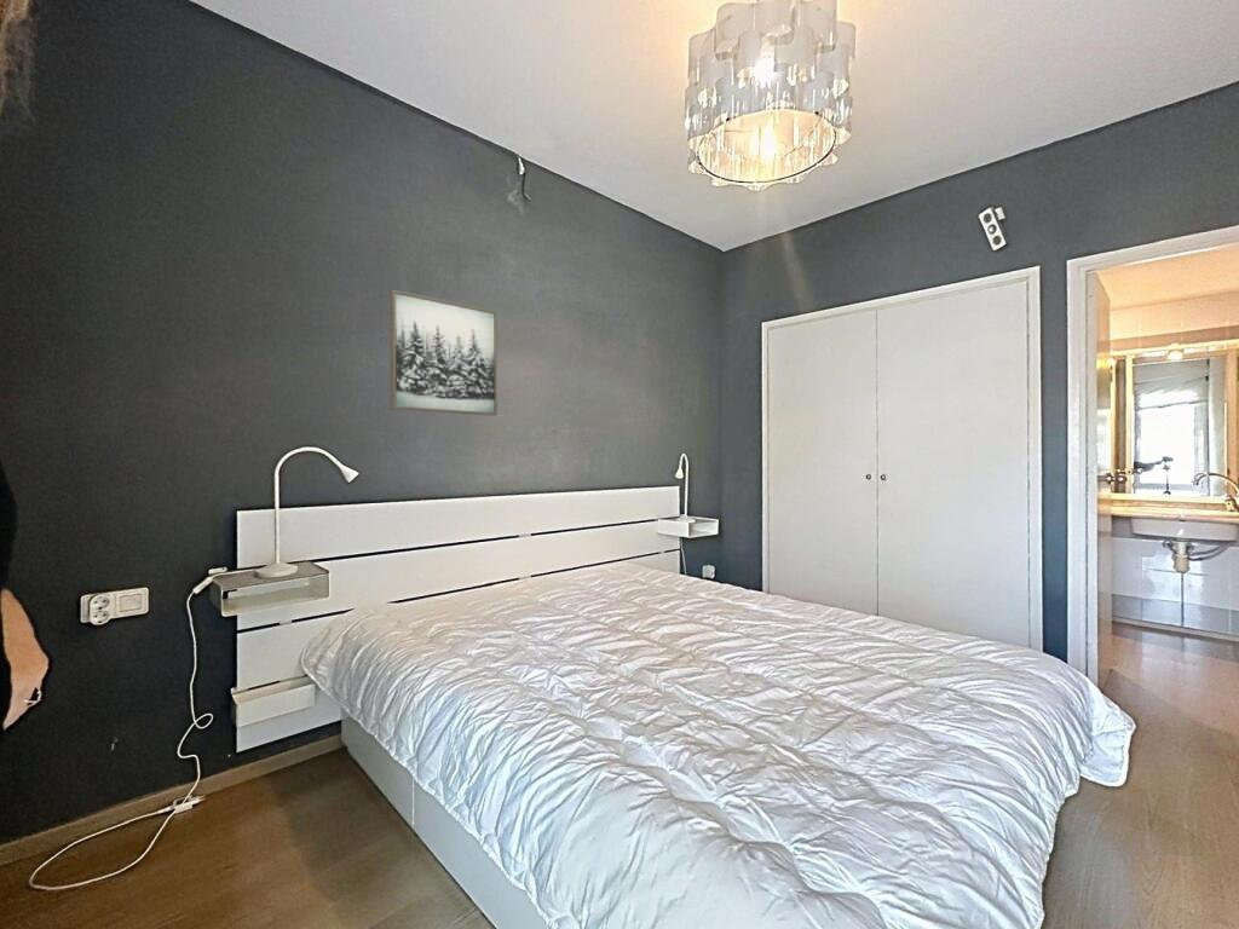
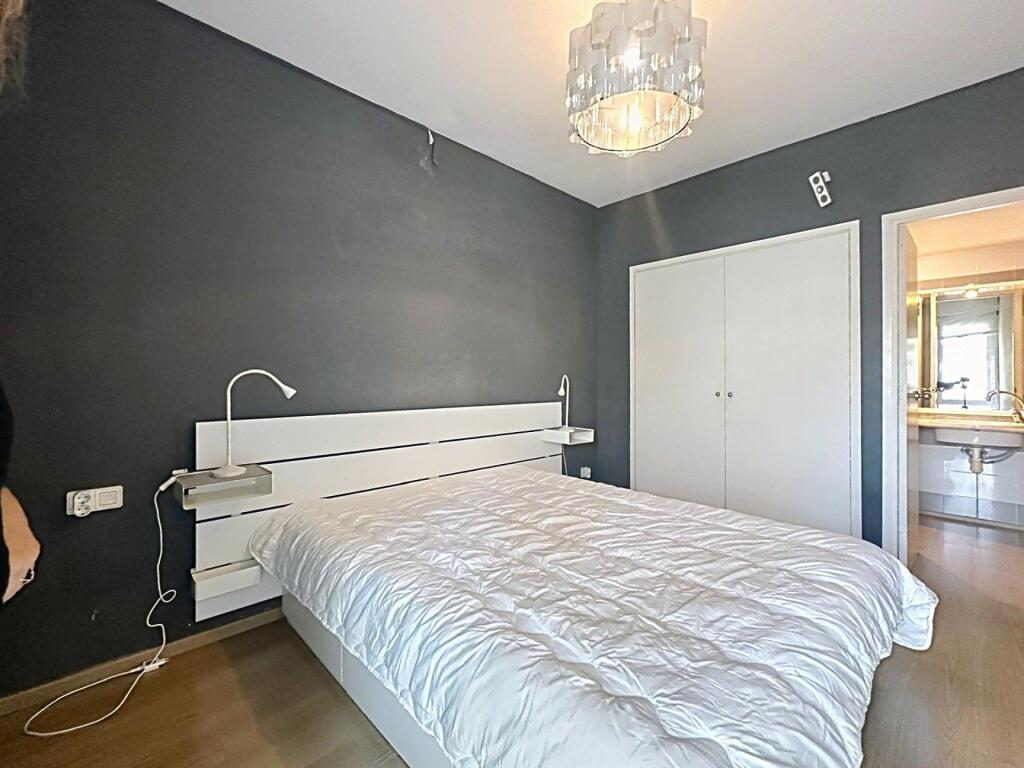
- wall art [388,289,499,417]
